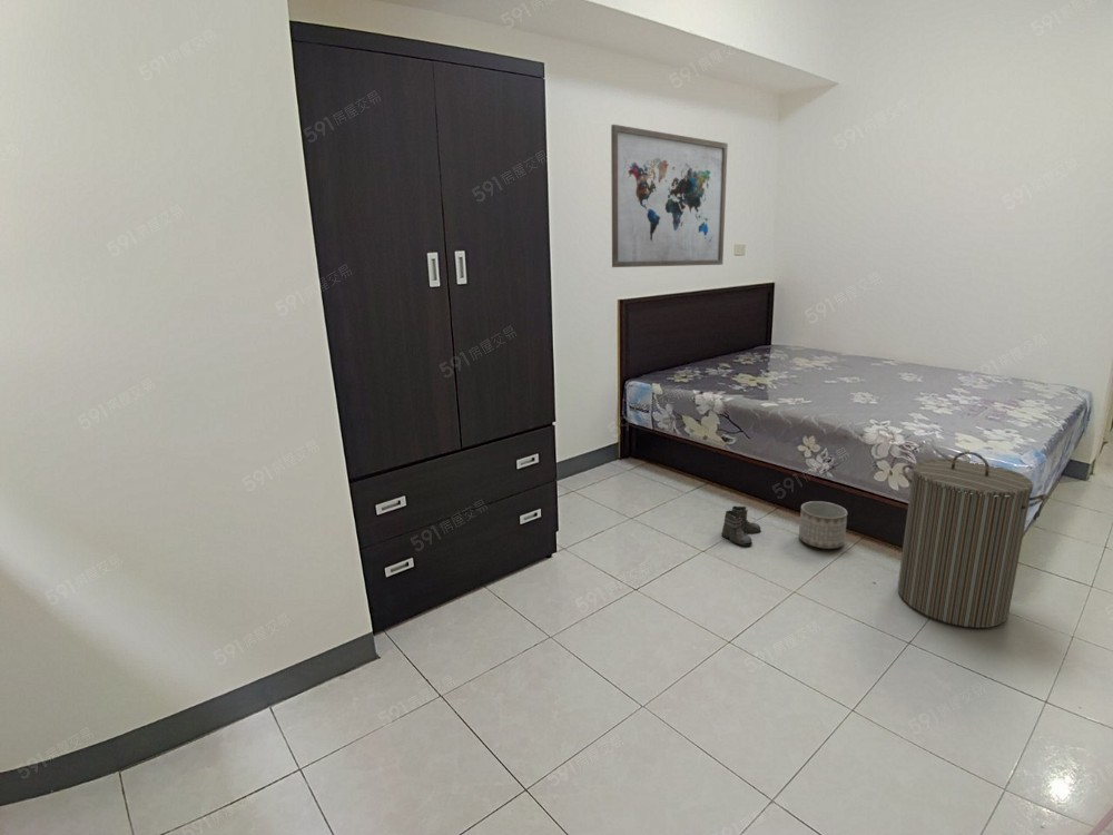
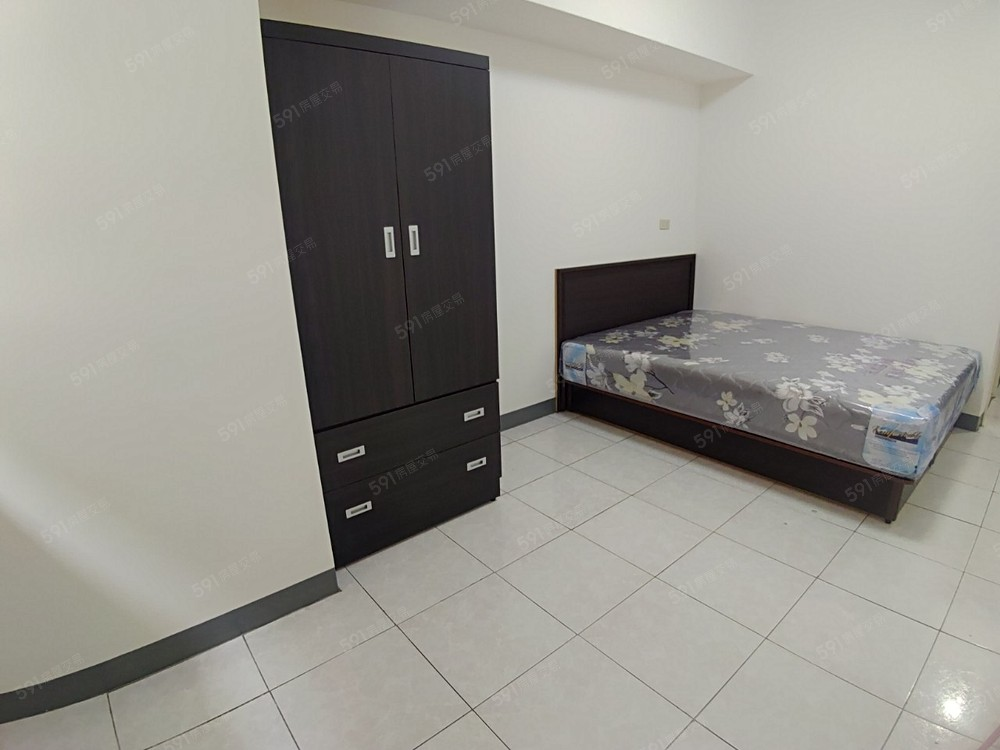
- planter [798,500,848,550]
- laundry hamper [897,451,1050,629]
- boots [720,504,762,547]
- wall art [610,124,729,268]
